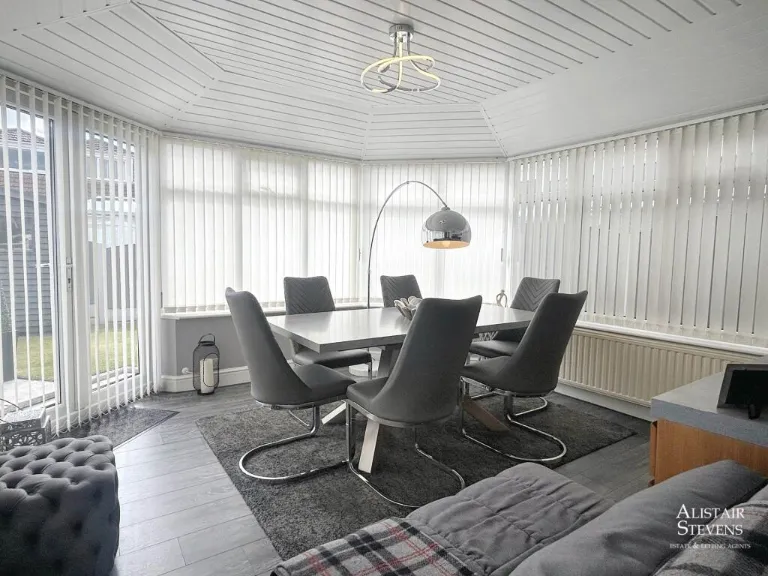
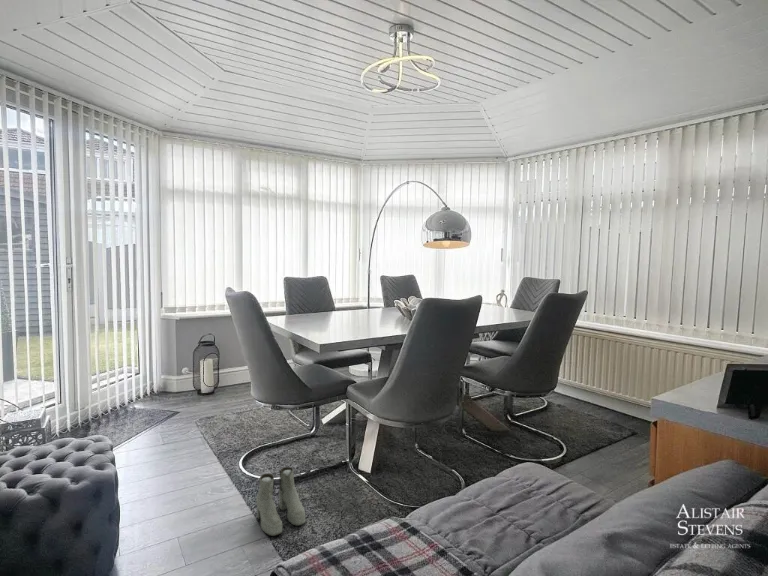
+ boots [255,466,306,537]
